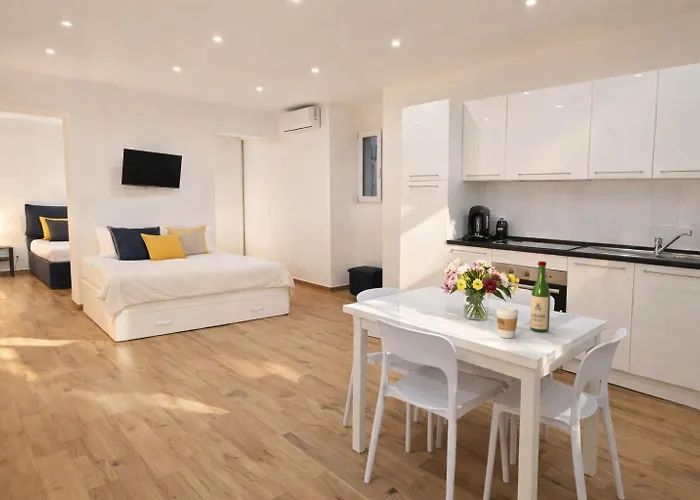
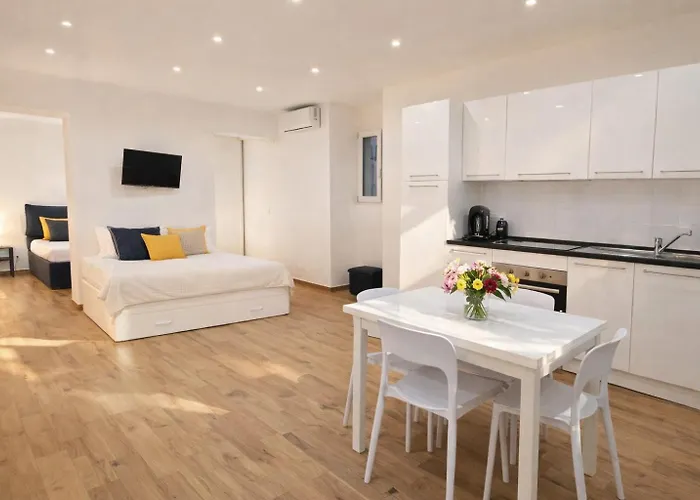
- coffee cup [495,306,519,339]
- wine bottle [529,260,551,333]
